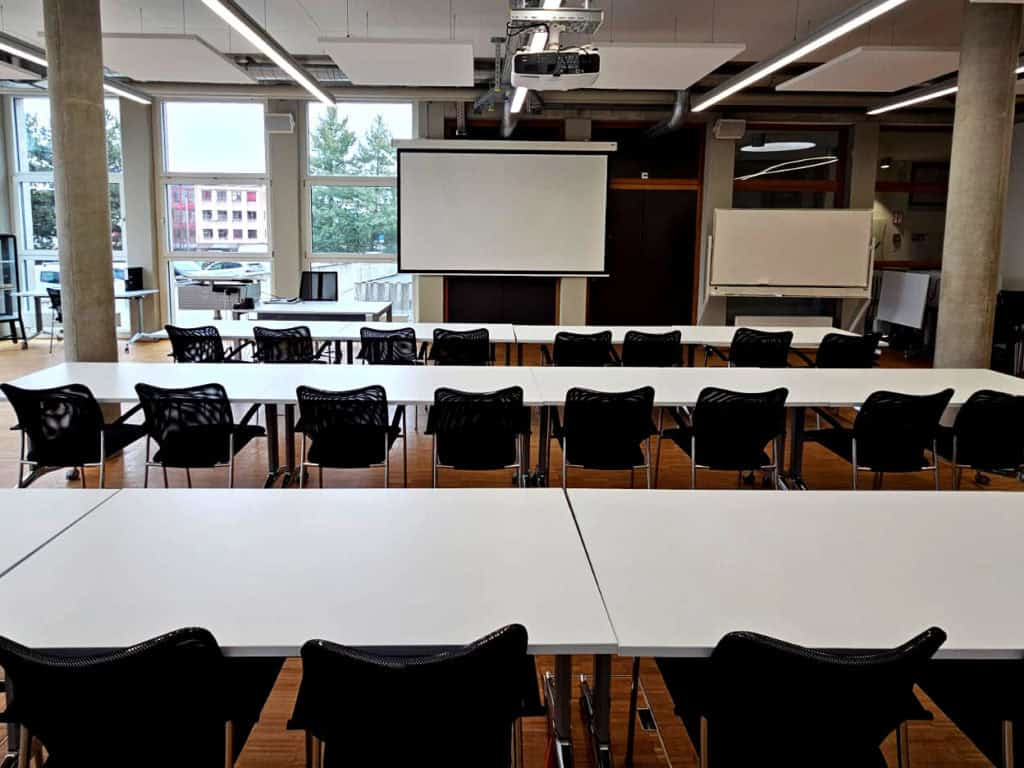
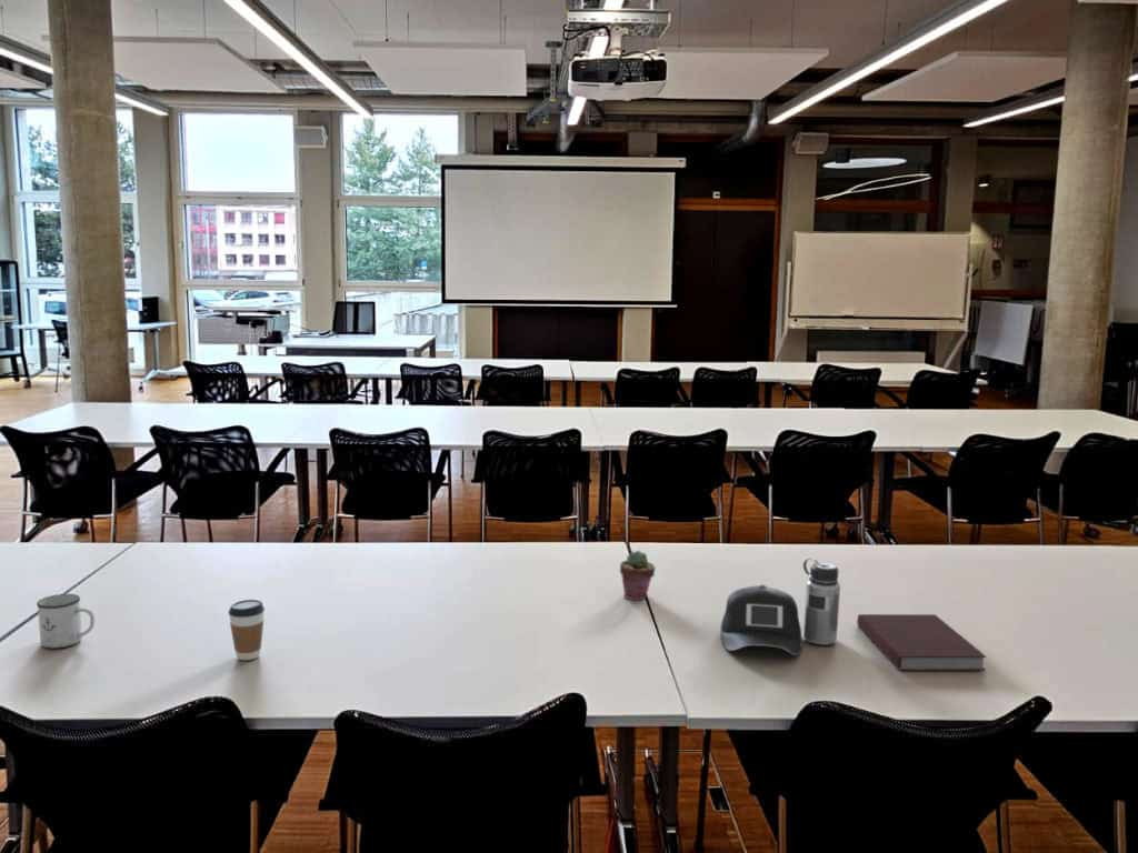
+ potted succulent [619,550,657,601]
+ coffee cup [228,599,266,661]
+ mug [36,593,96,650]
+ water bottle [719,558,841,656]
+ notebook [856,613,988,672]
